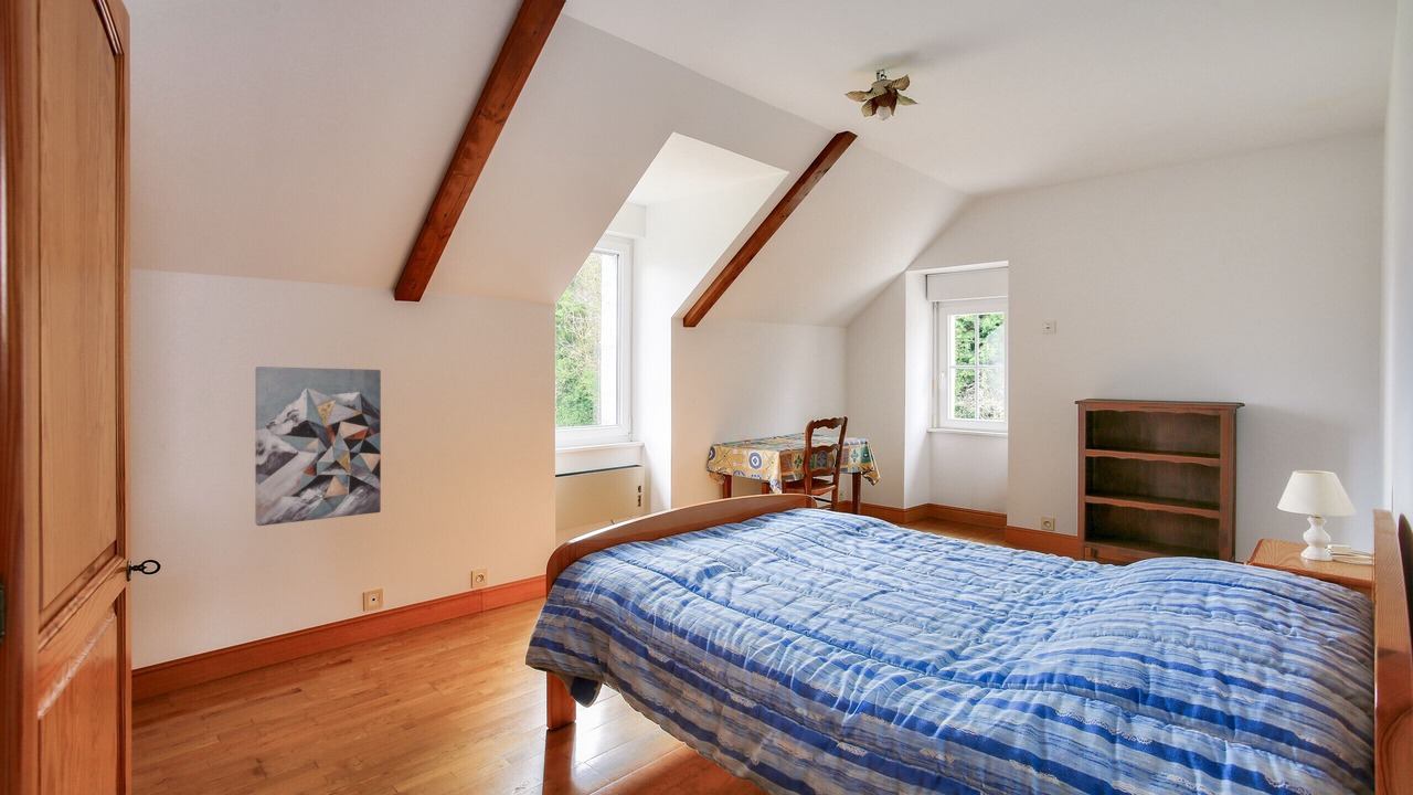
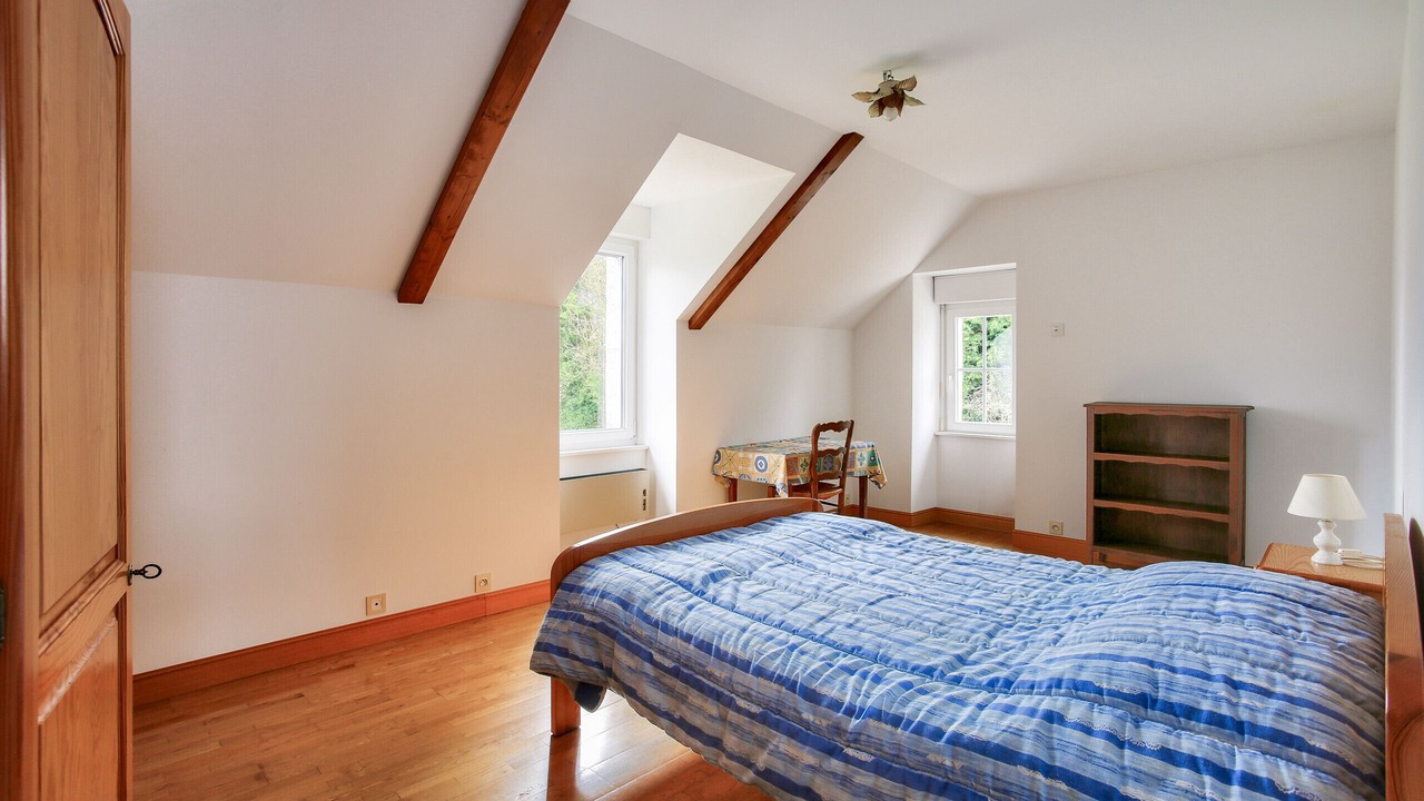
- wall art [254,365,382,527]
